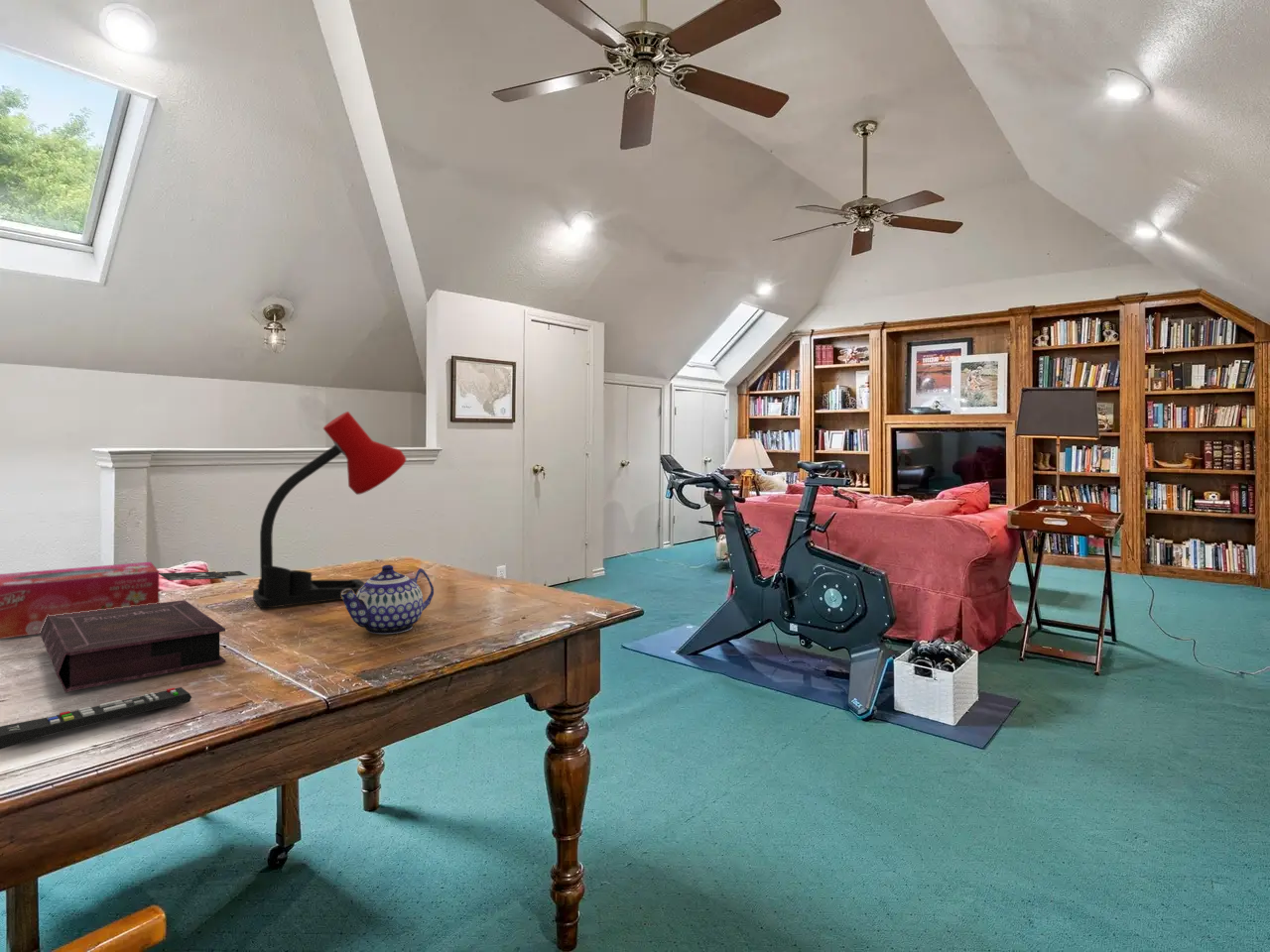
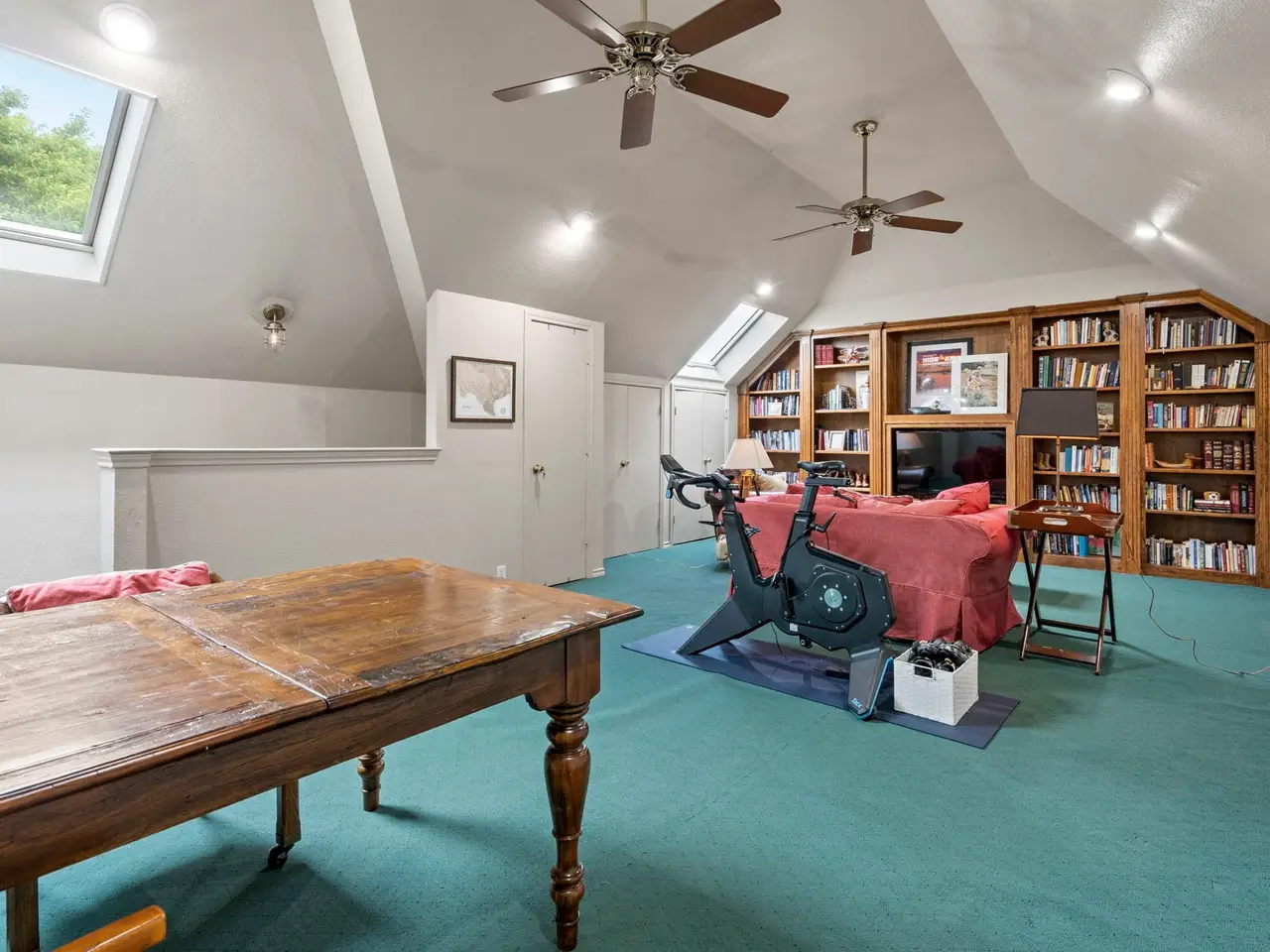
- book [39,570,249,694]
- tissue box [0,561,161,640]
- remote control [0,686,192,751]
- teapot [341,564,435,635]
- desk lamp [252,411,407,609]
